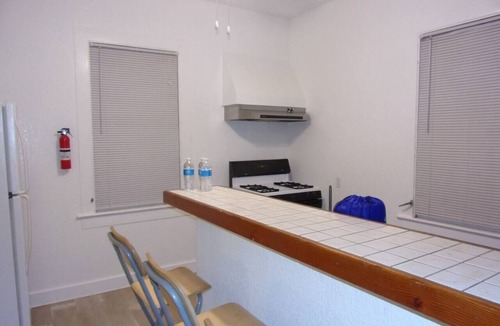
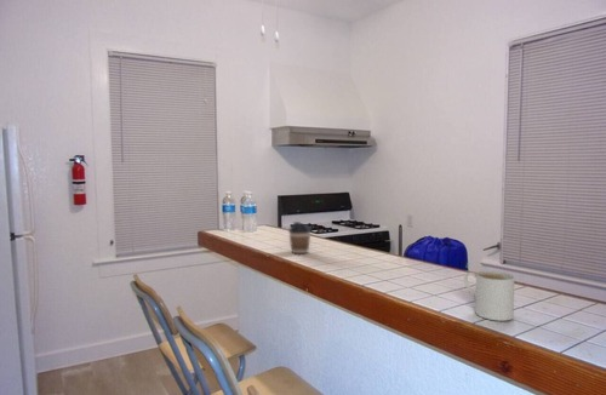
+ mug [463,270,516,322]
+ coffee cup [287,221,313,254]
